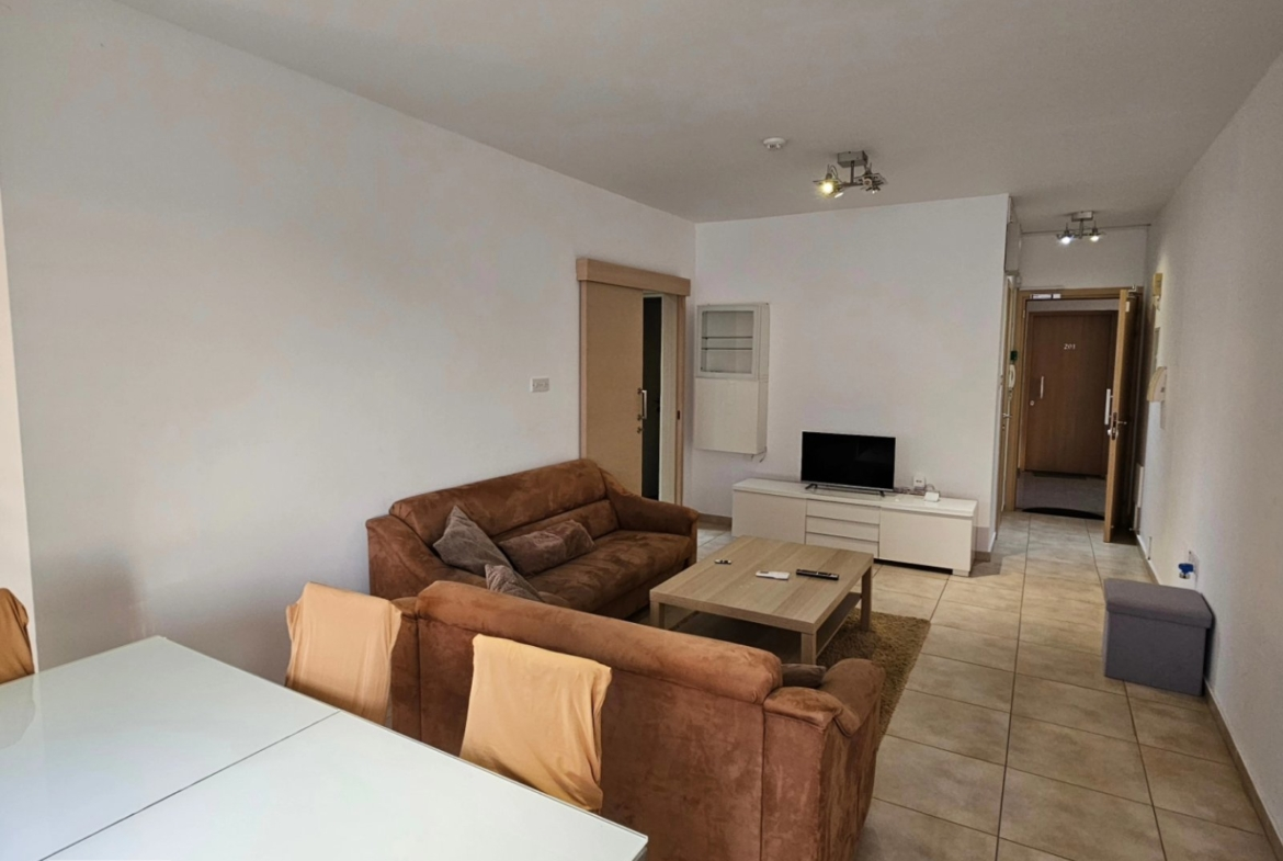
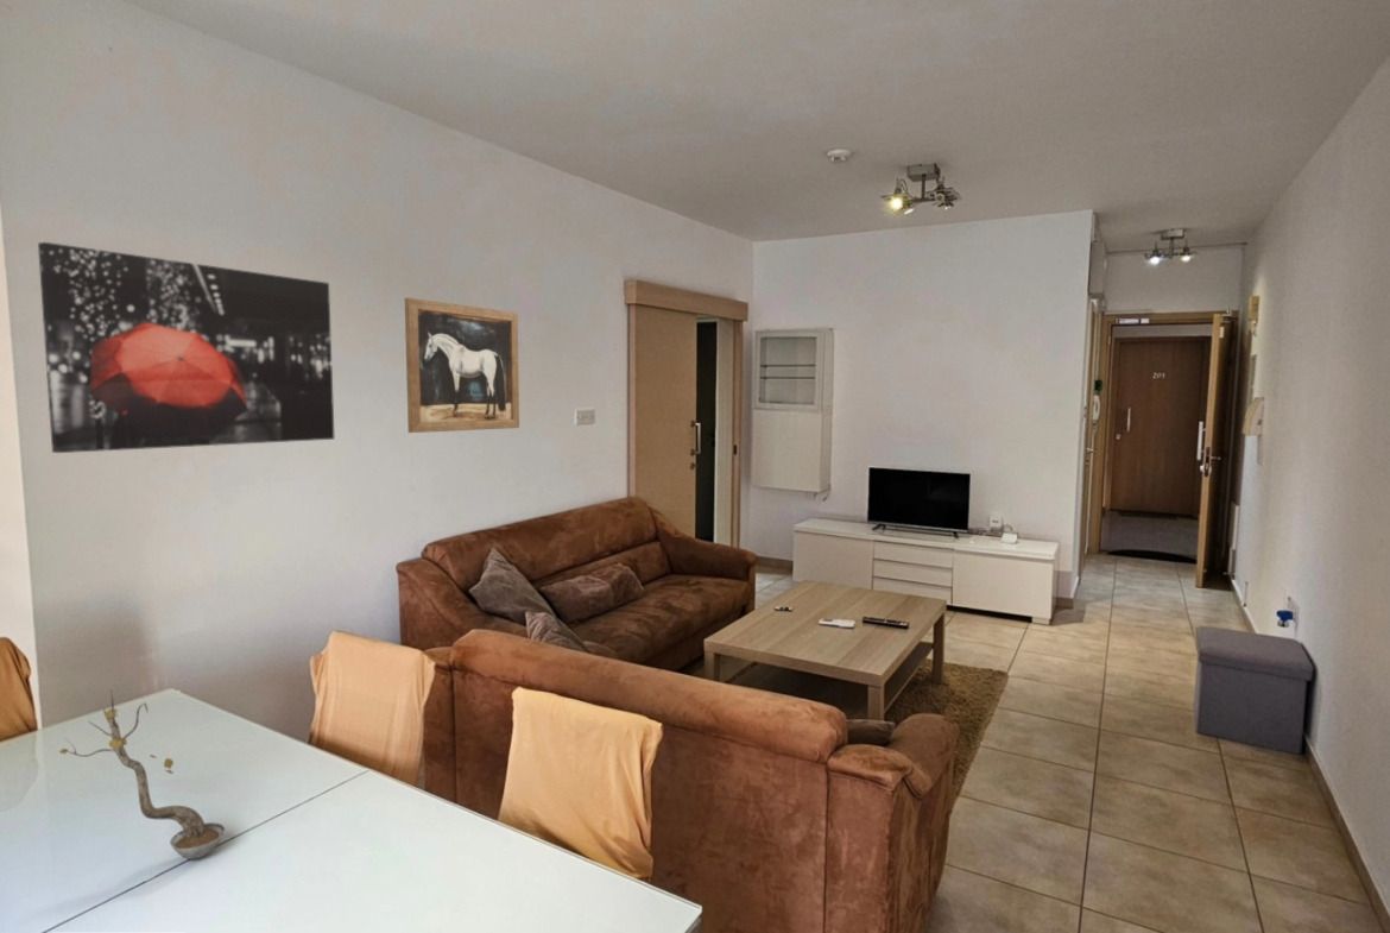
+ wall art [37,241,336,454]
+ plant [58,691,226,860]
+ wall art [404,297,520,434]
